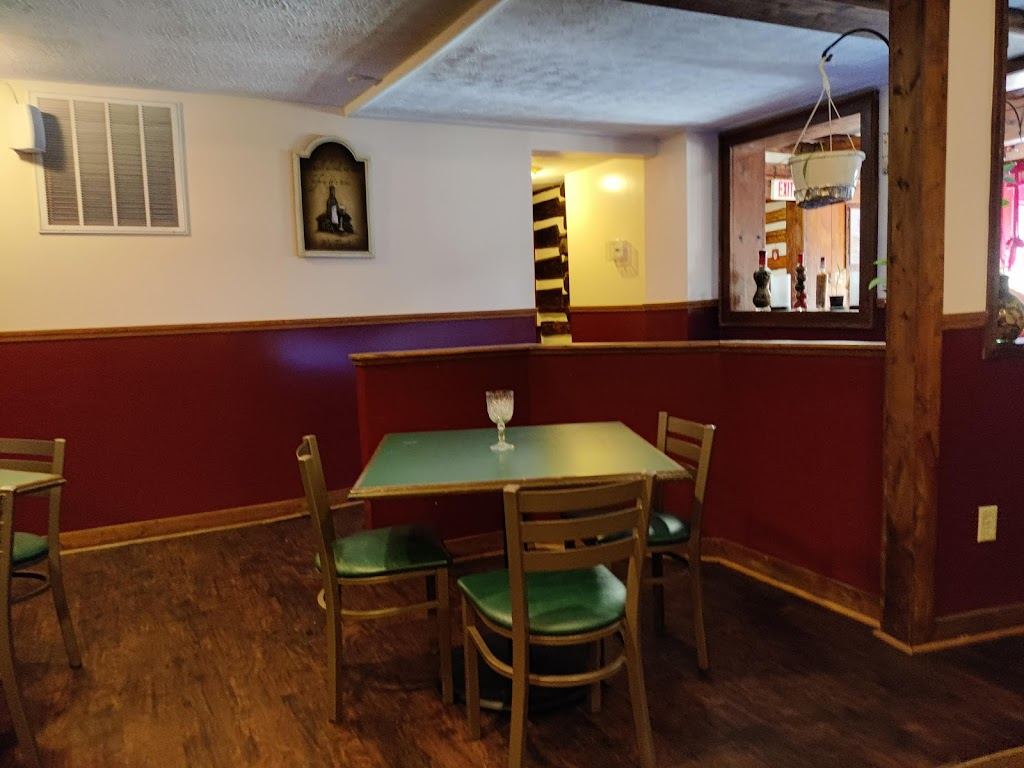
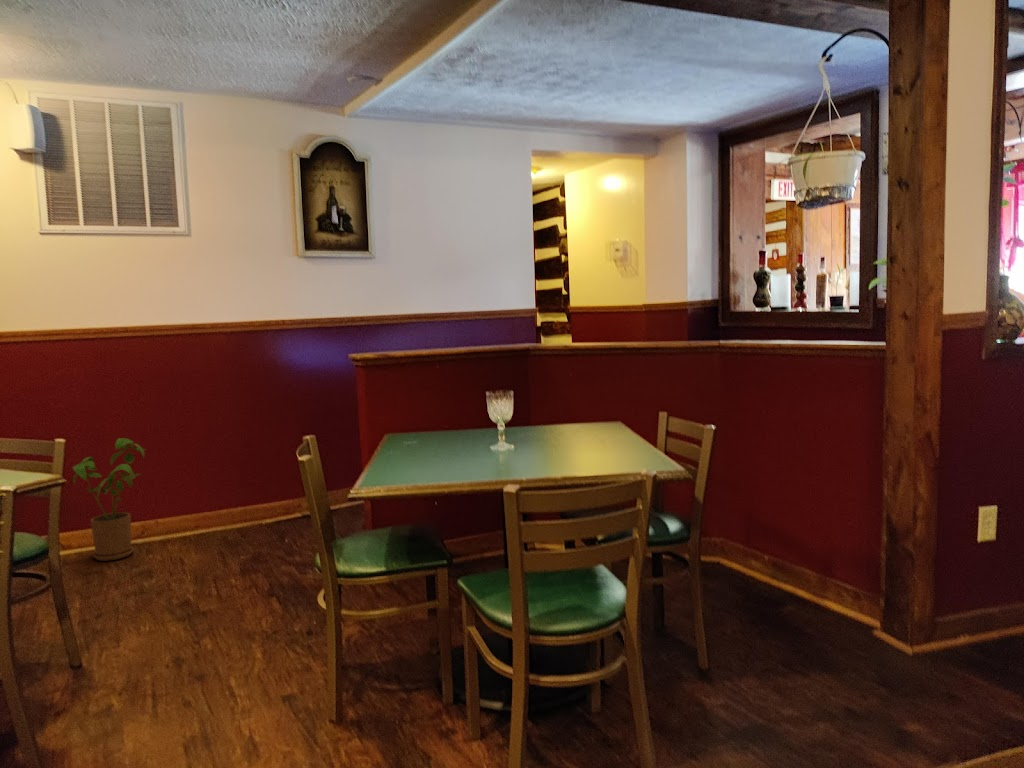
+ house plant [72,437,147,562]
